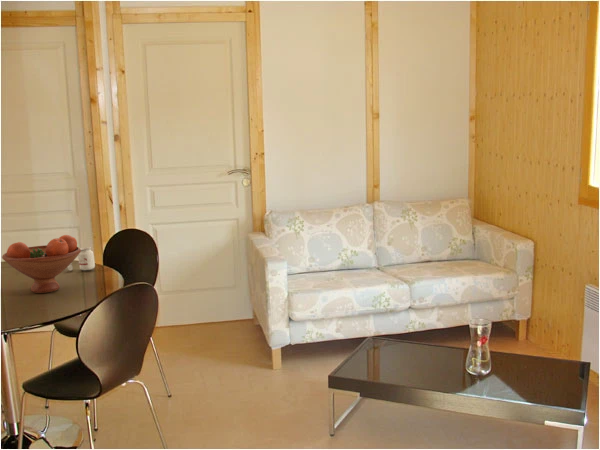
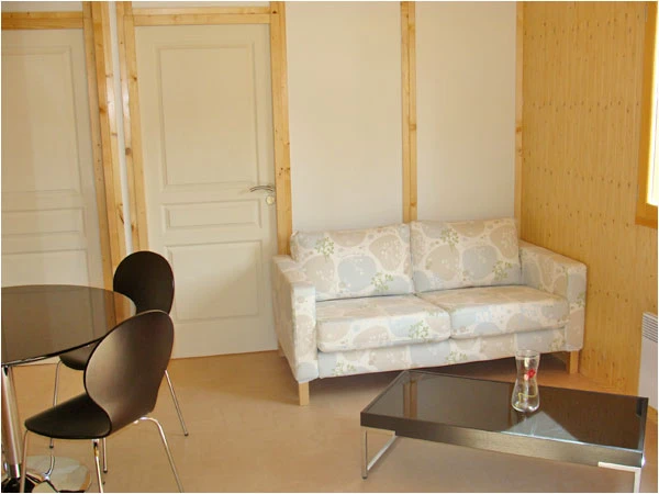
- candle [66,246,96,272]
- fruit bowl [1,234,81,294]
